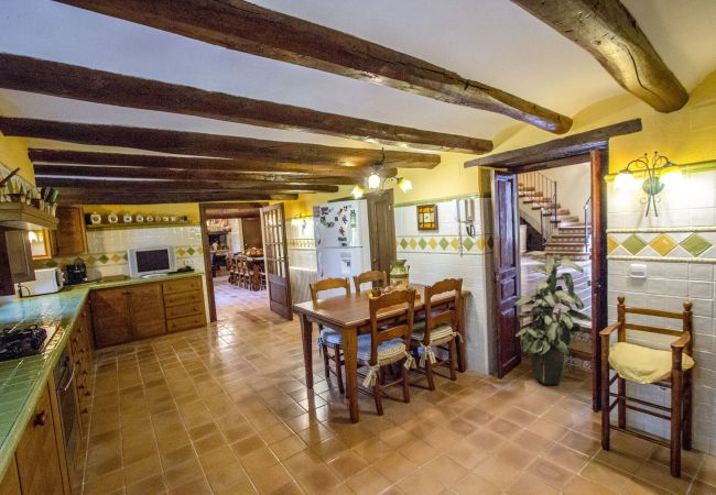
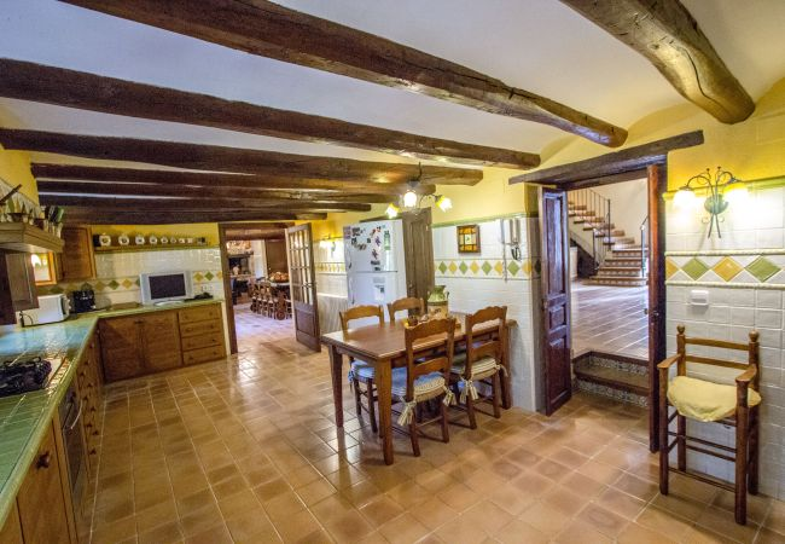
- indoor plant [511,250,593,386]
